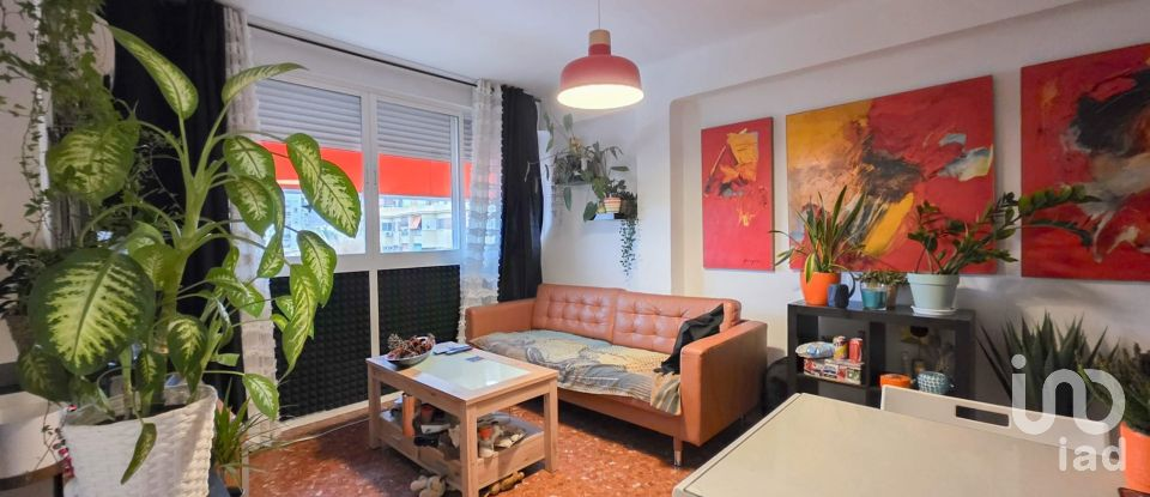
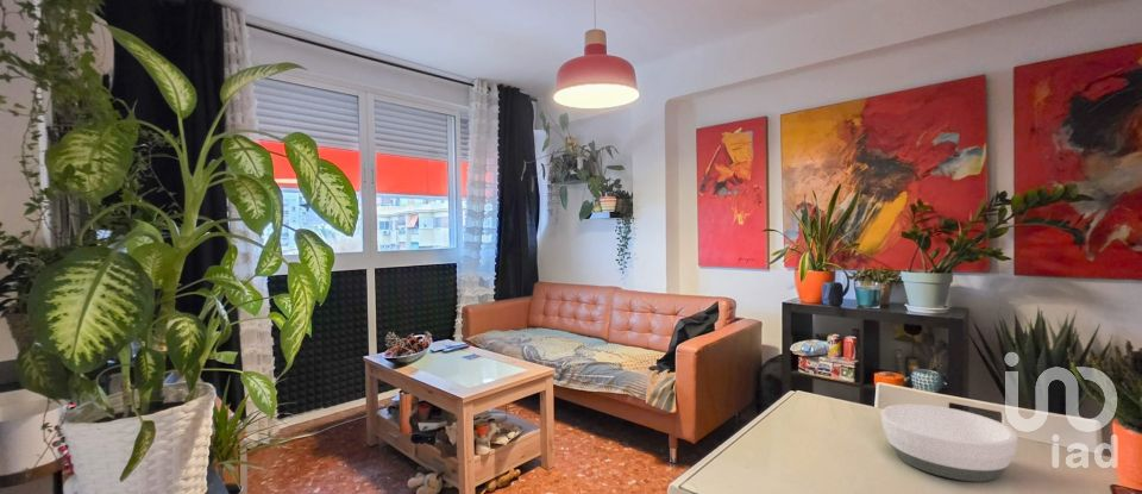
+ bowl [880,404,1019,482]
